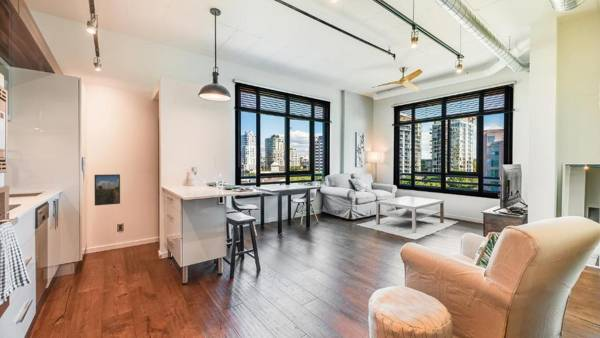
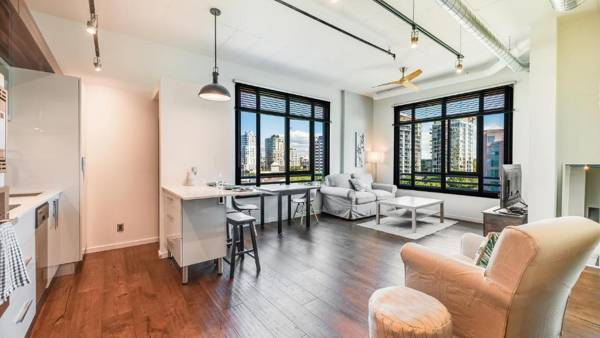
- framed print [93,173,121,207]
